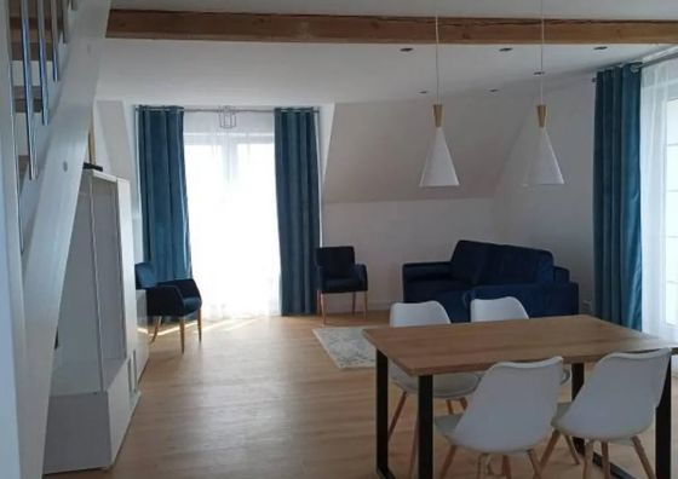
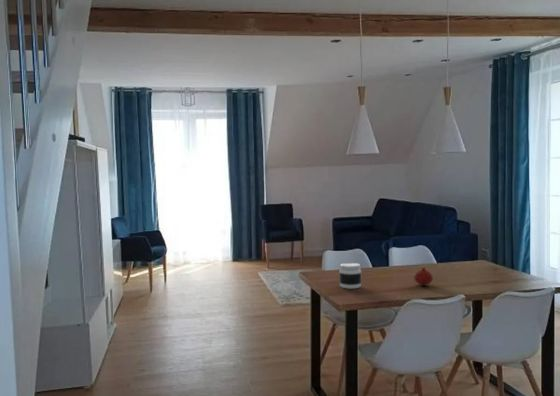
+ jar [338,262,362,290]
+ fruit [413,266,434,286]
